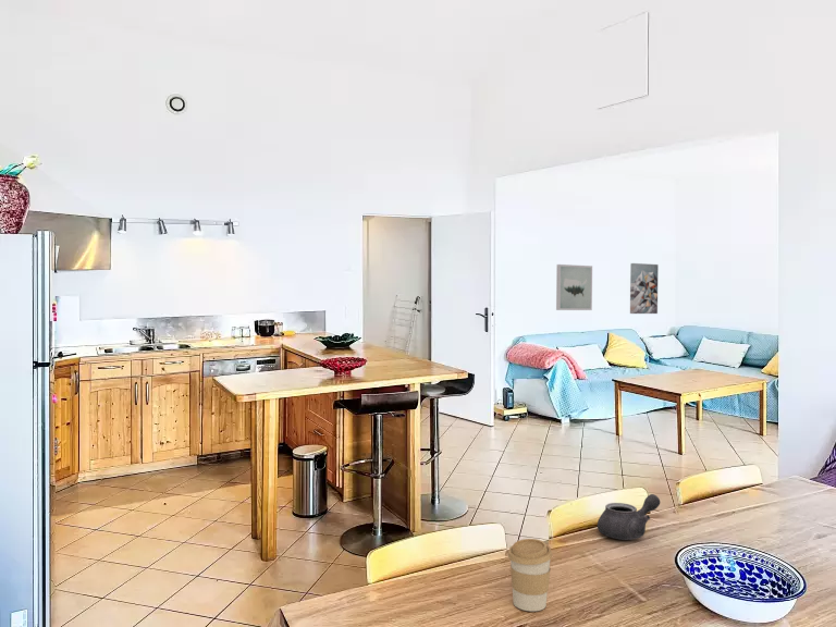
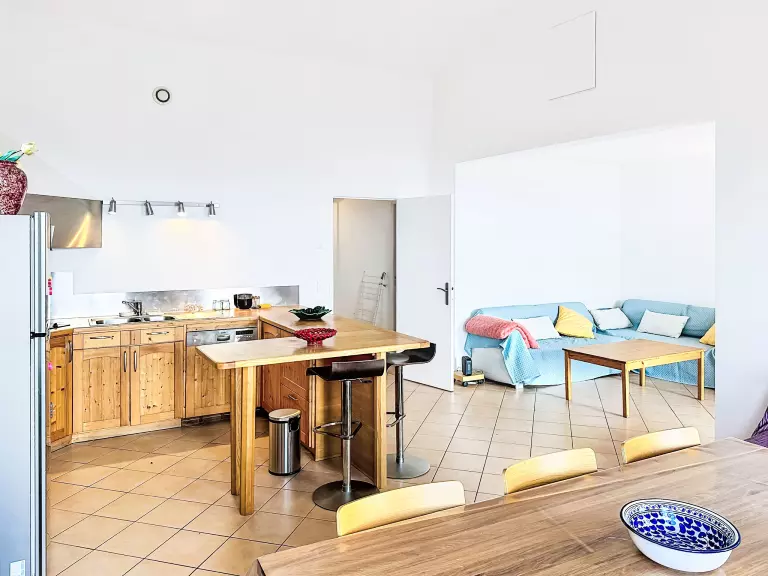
- teapot [597,493,662,541]
- wall art [629,262,660,315]
- wall art [555,263,593,311]
- coffee cup [507,538,553,612]
